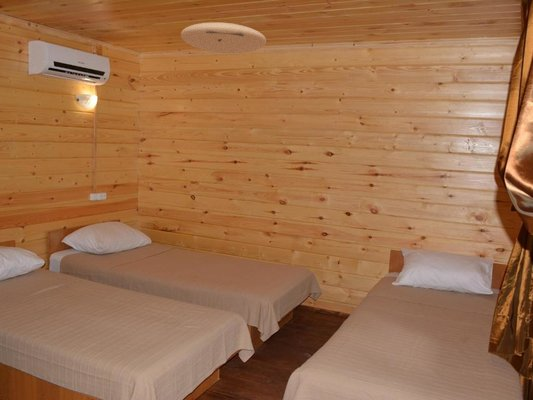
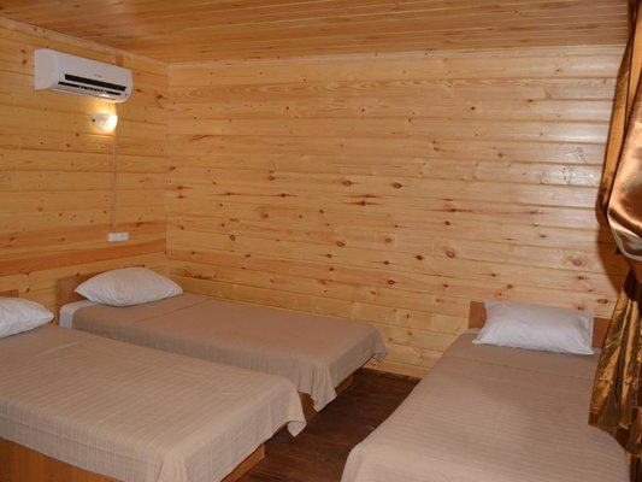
- ceiling light [180,21,267,54]
